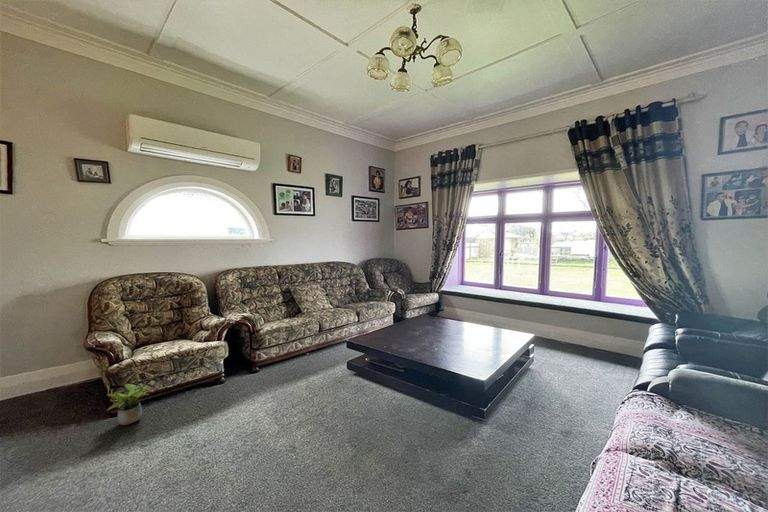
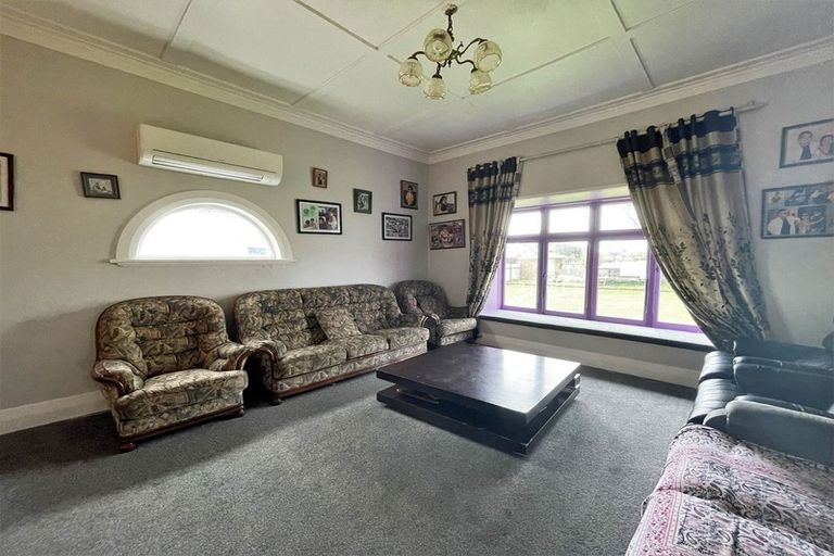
- potted plant [105,383,150,426]
